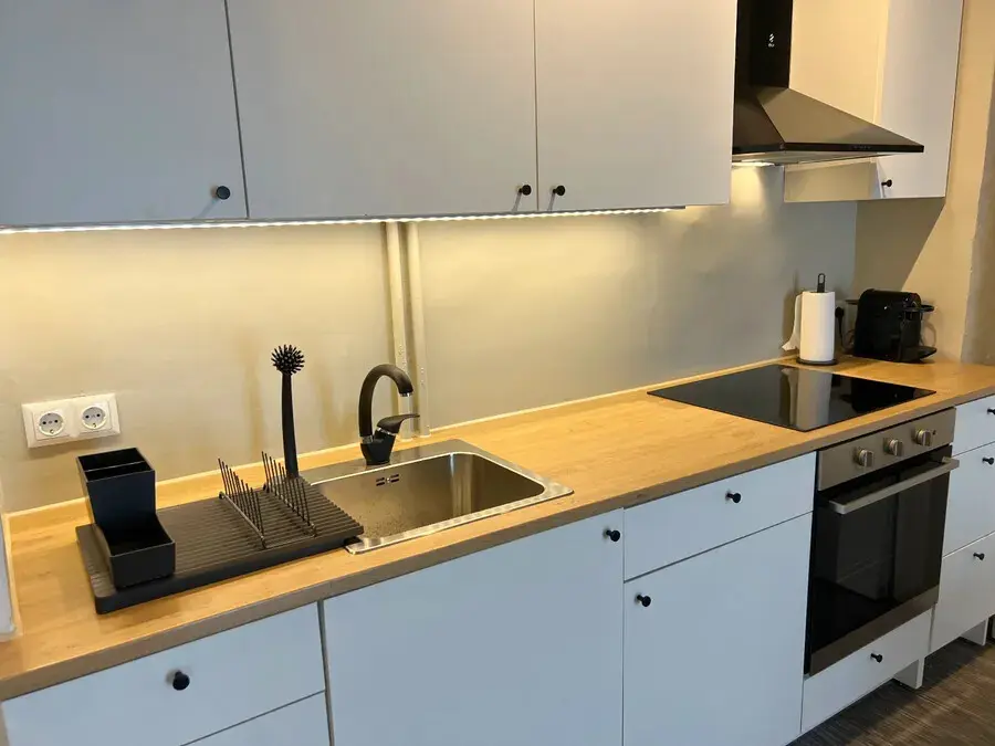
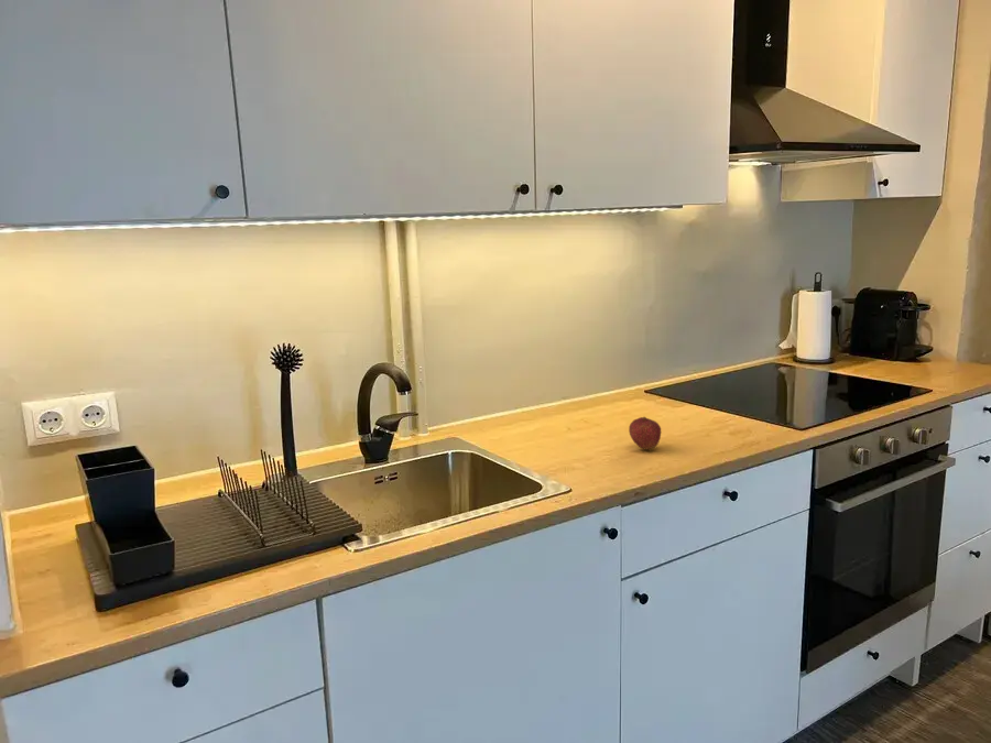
+ fruit [628,416,662,450]
